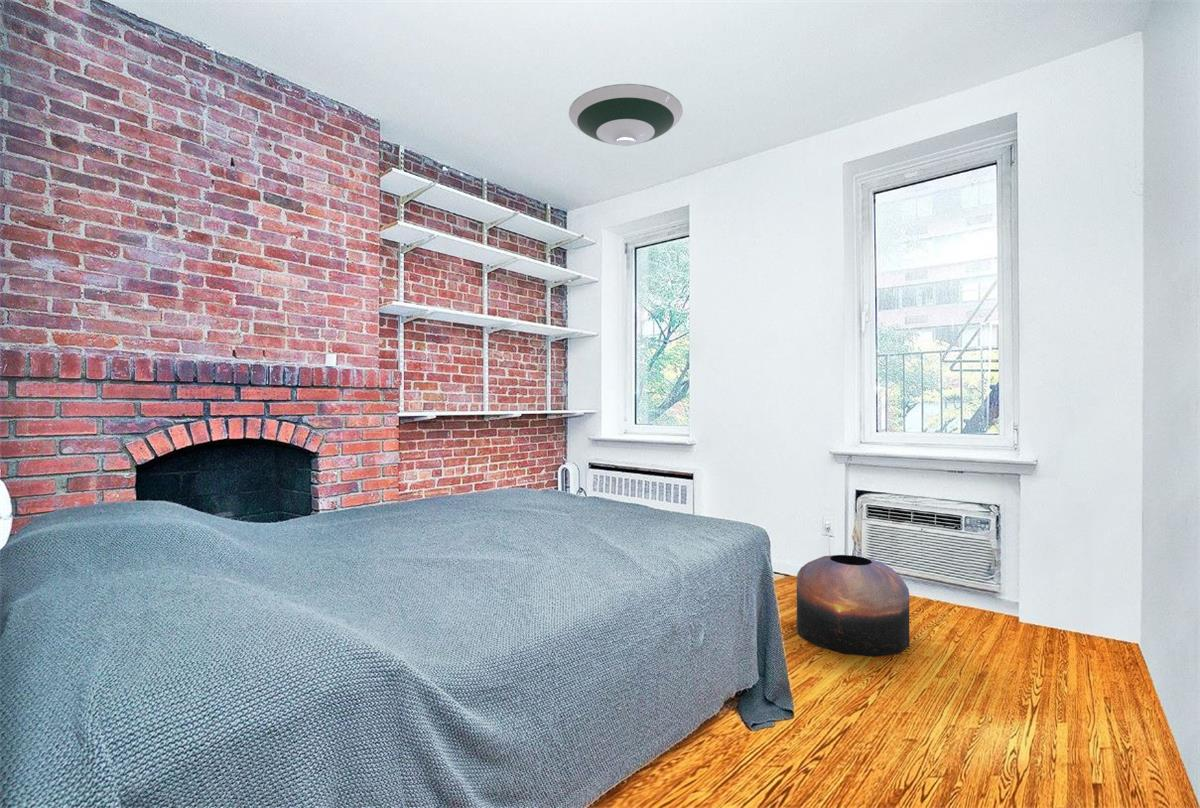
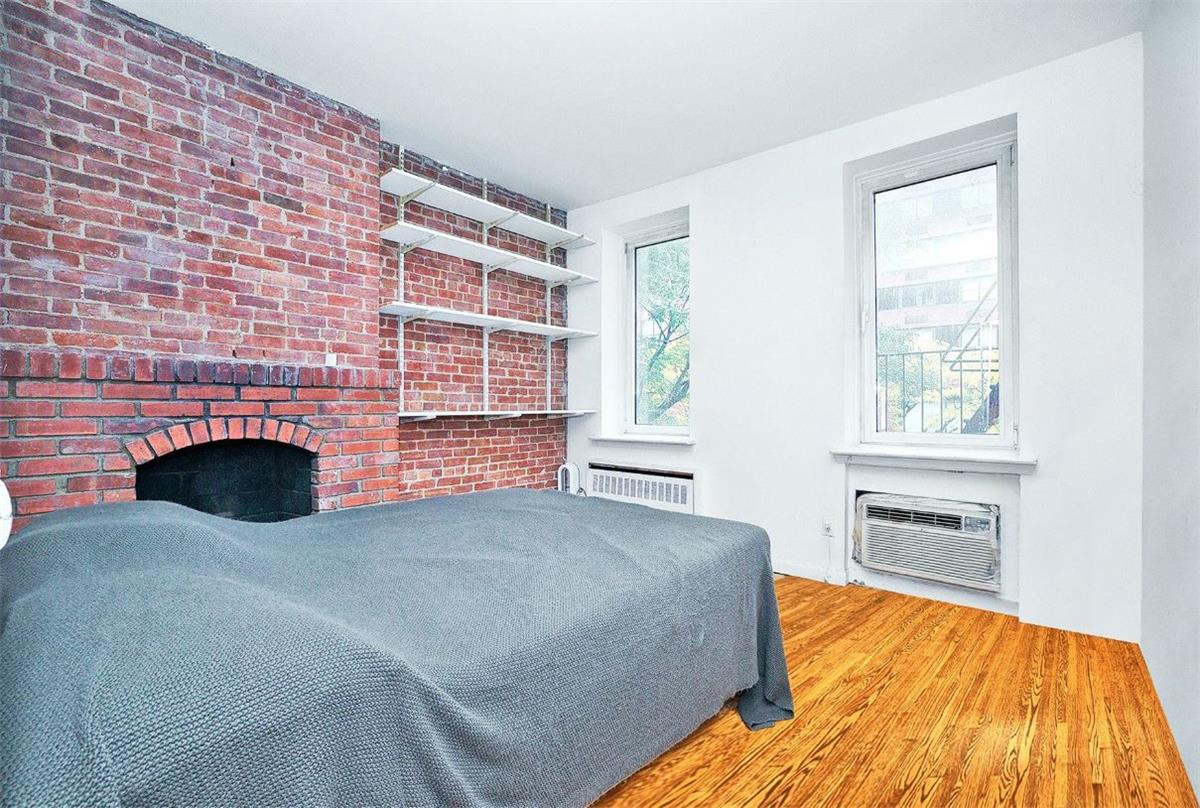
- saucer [568,83,684,147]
- pouf [796,554,910,658]
